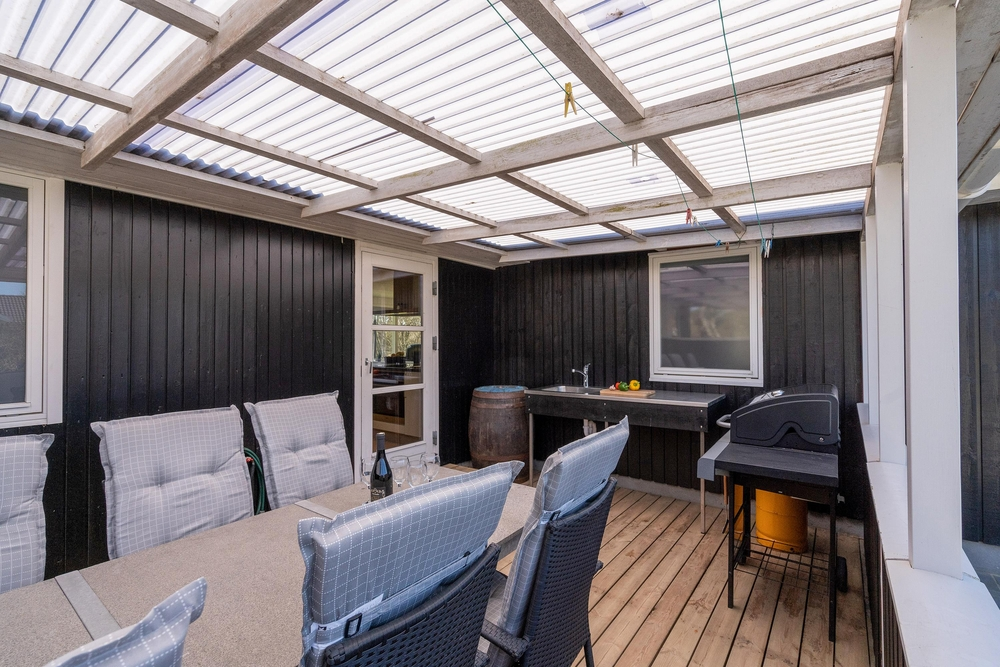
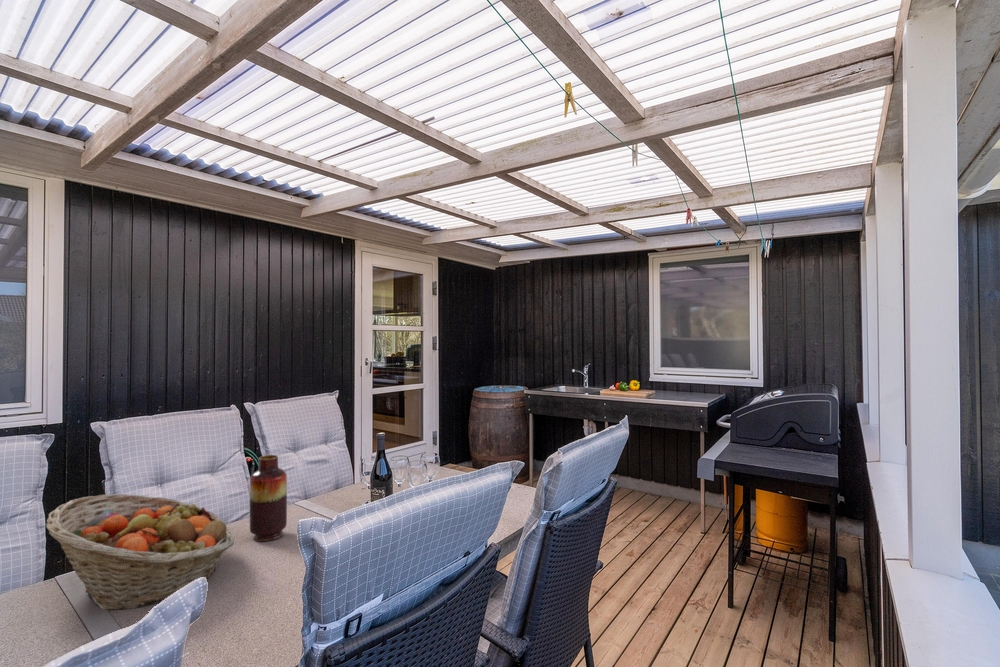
+ vase [249,454,288,543]
+ fruit basket [45,493,235,611]
